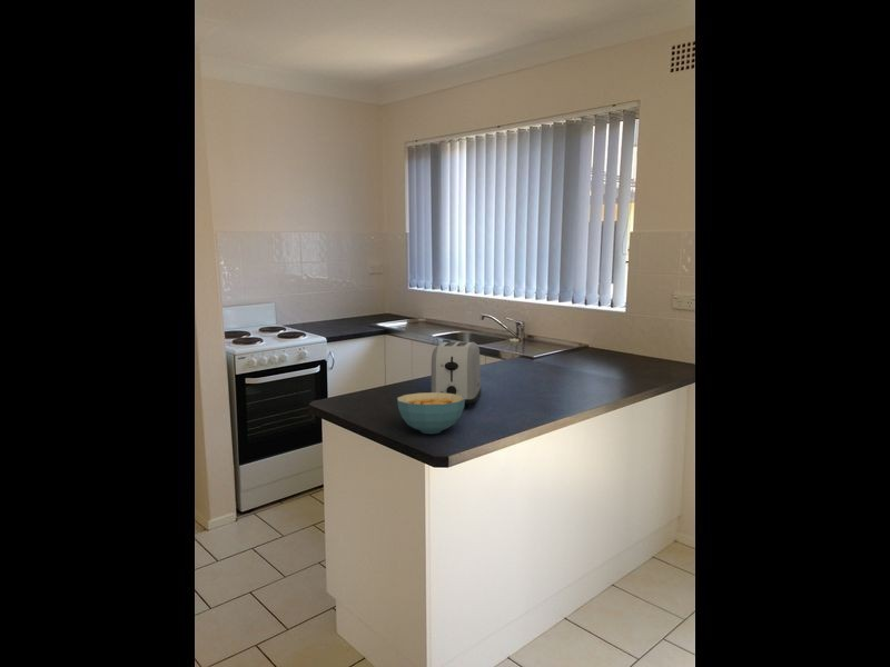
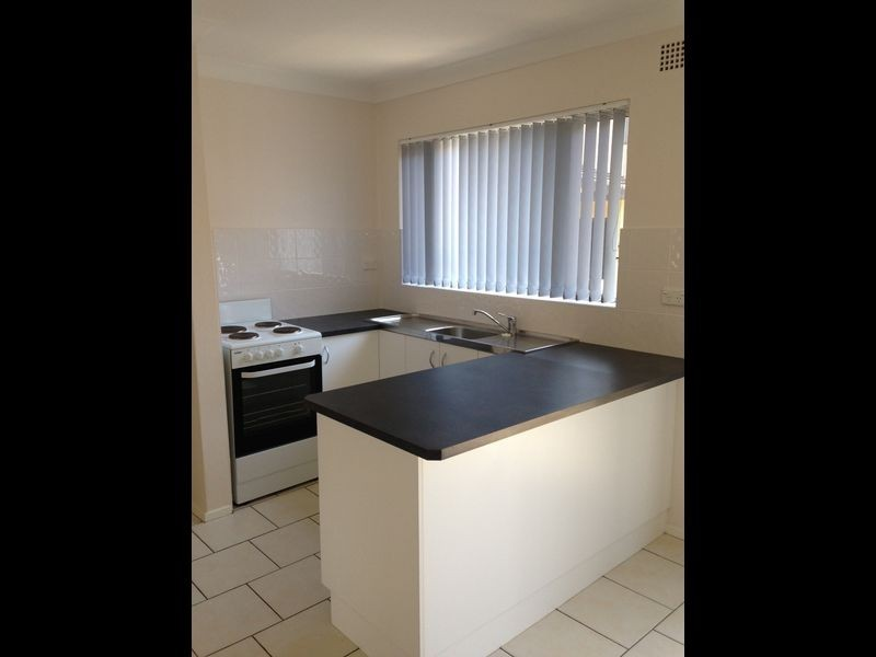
- toaster [431,341,482,407]
- cereal bowl [396,391,466,435]
